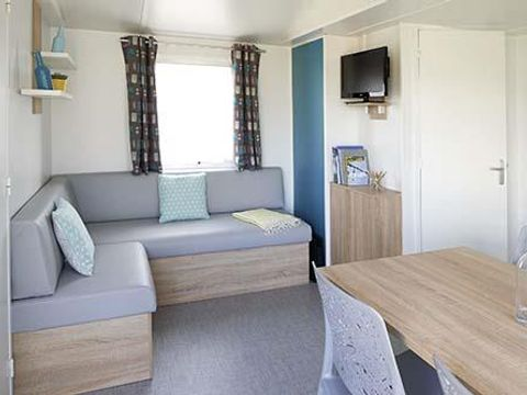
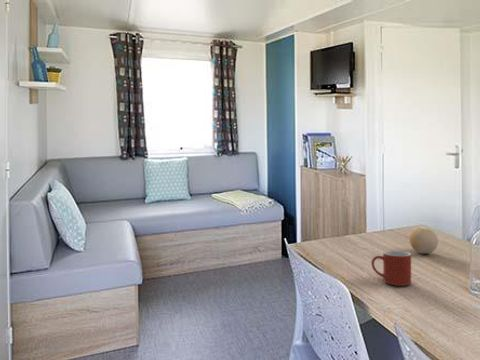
+ mug [370,249,412,287]
+ fruit [408,227,439,255]
